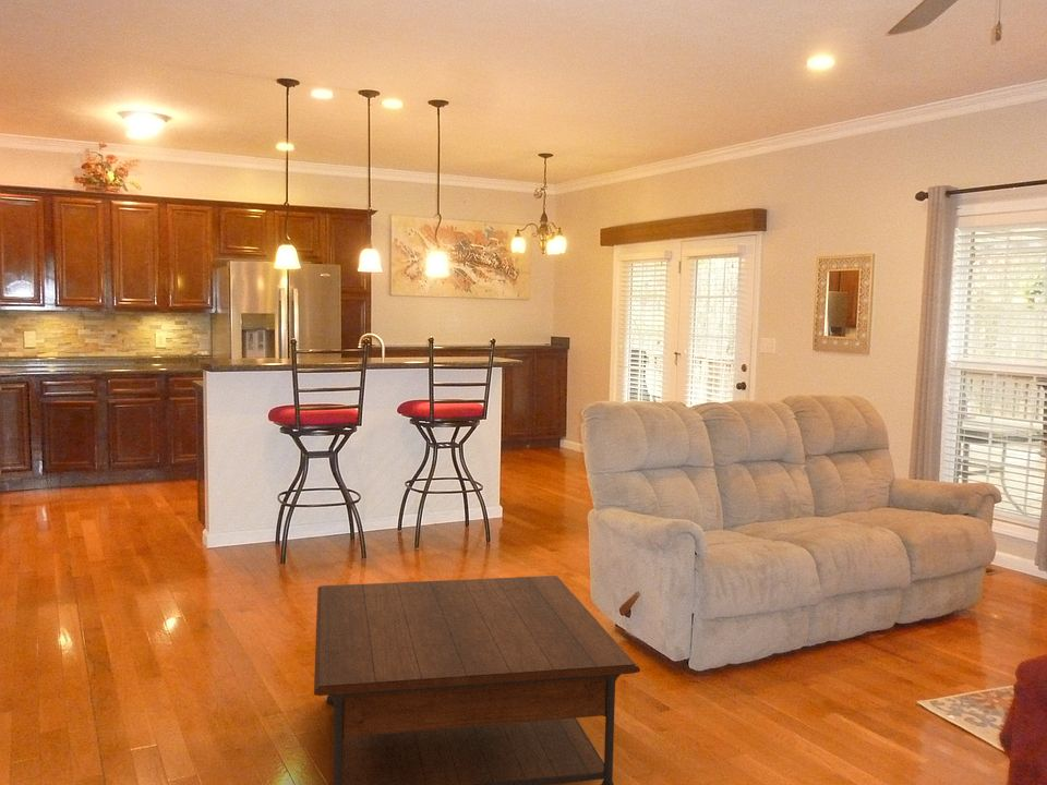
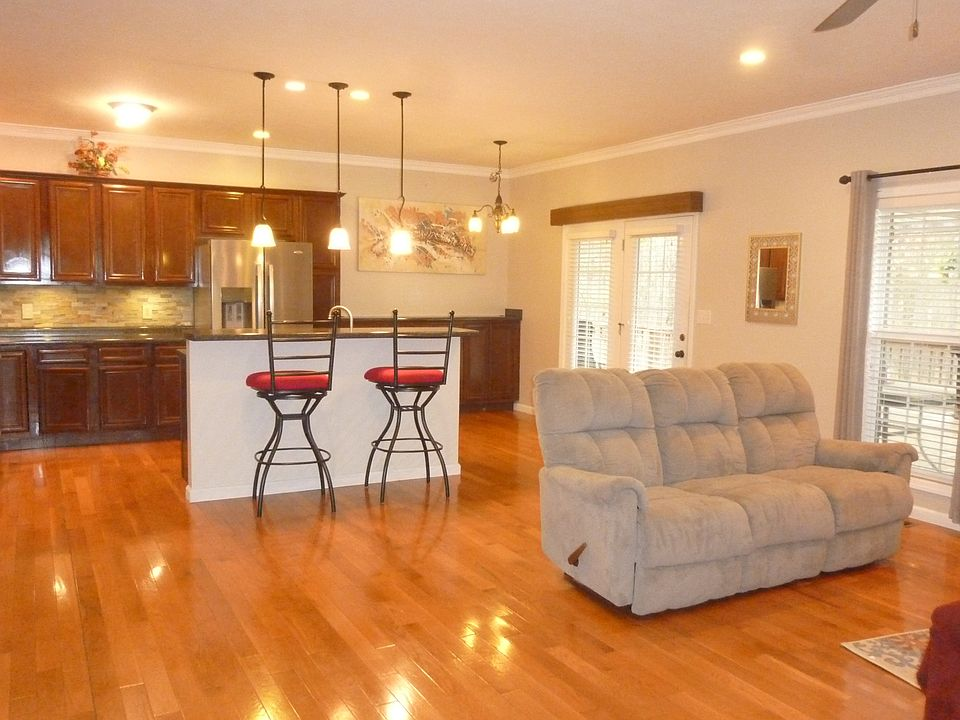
- coffee table [313,575,641,785]
